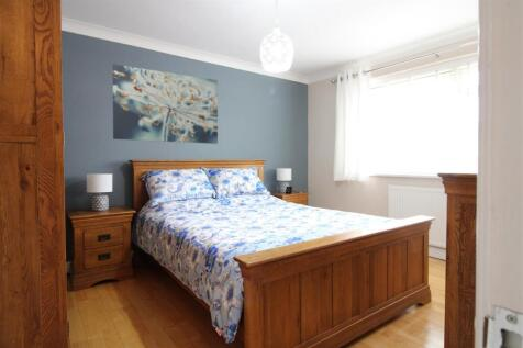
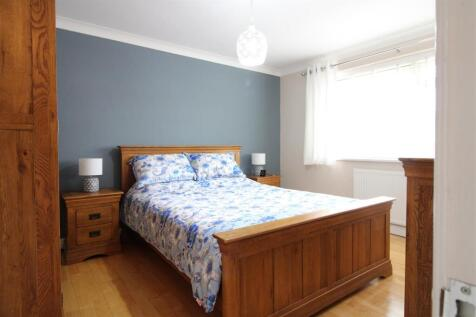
- wall art [111,64,219,145]
